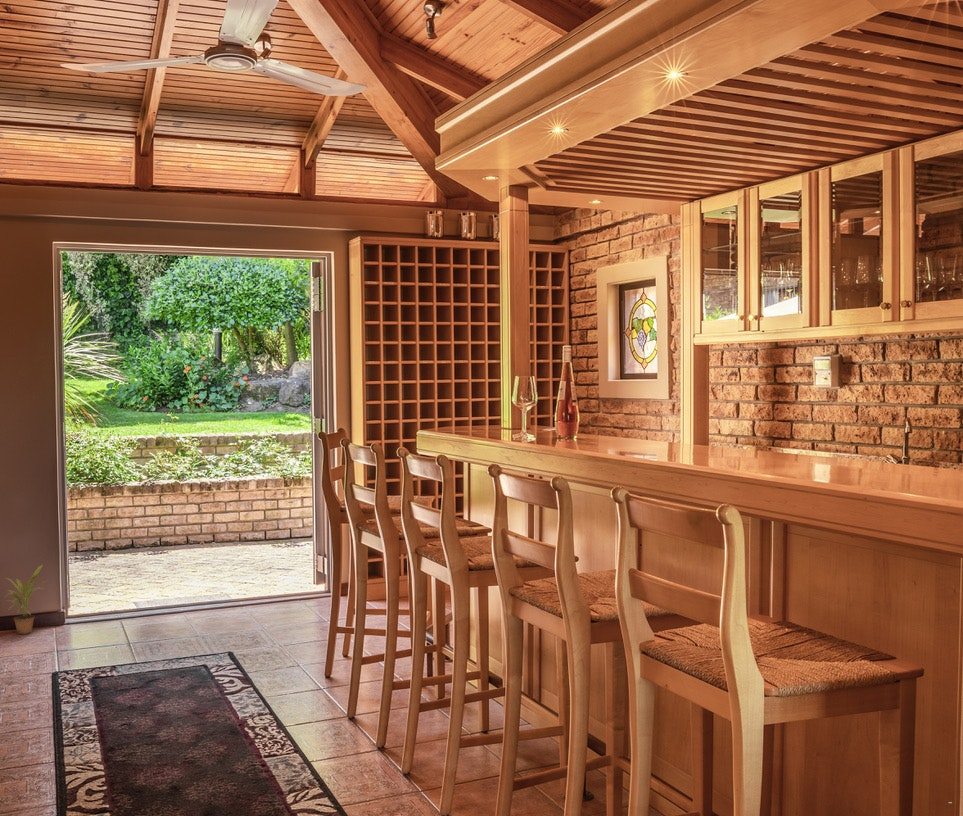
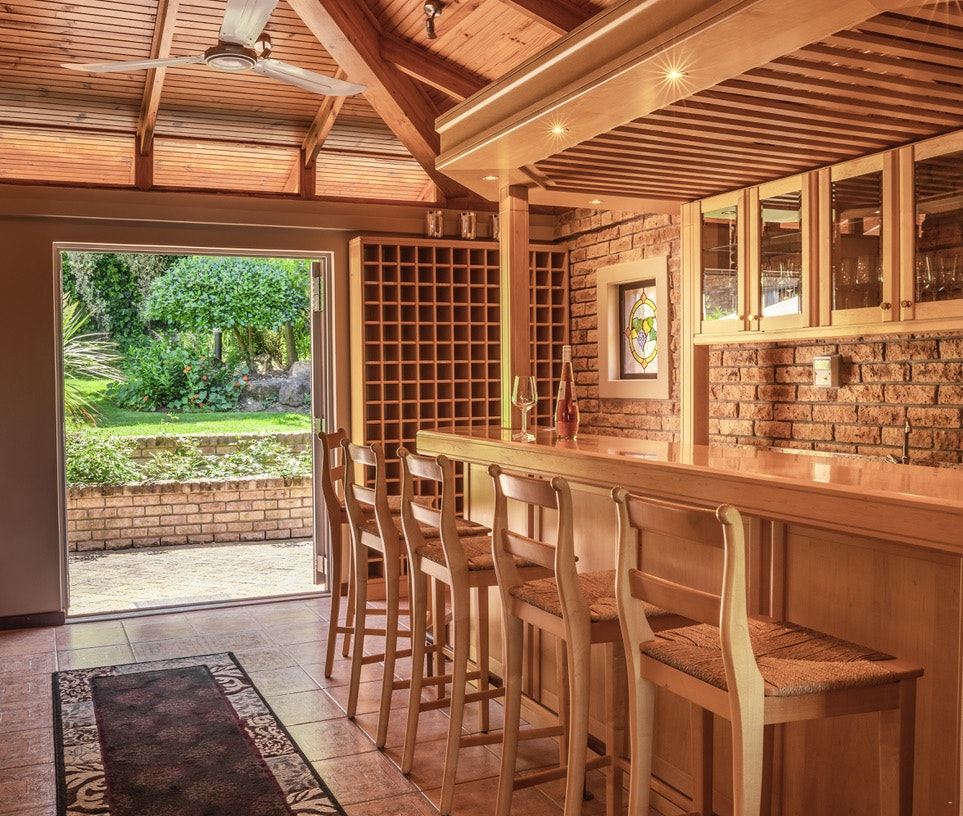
- potted plant [3,564,50,635]
